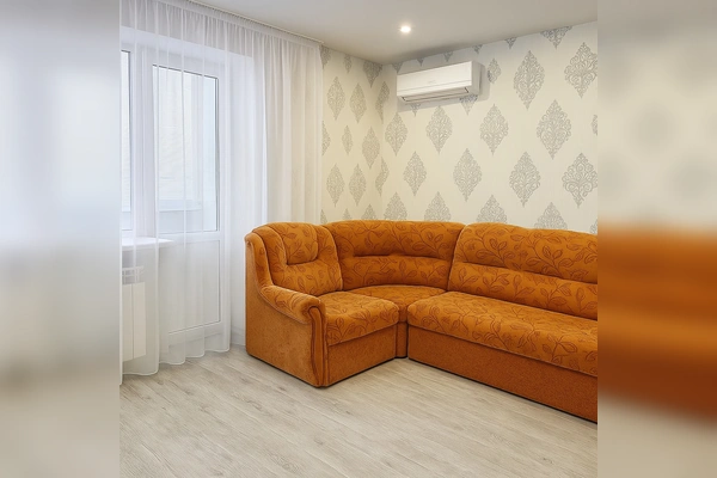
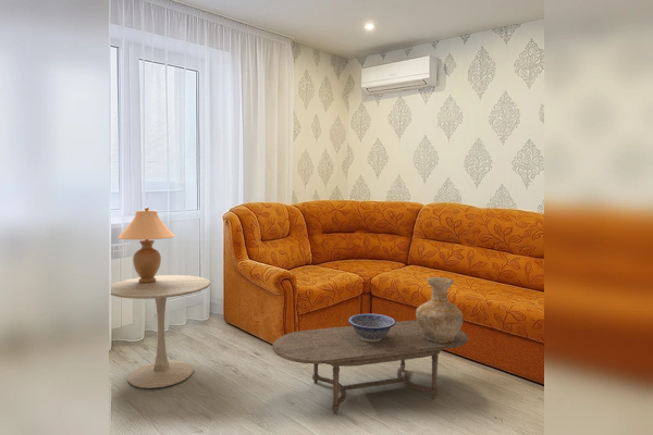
+ decorative bowl [347,312,397,341]
+ table lamp [116,206,176,283]
+ coffee table [271,320,469,417]
+ vase [415,276,465,344]
+ side table [110,274,211,389]
